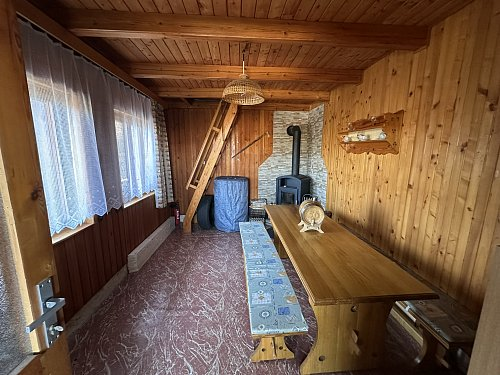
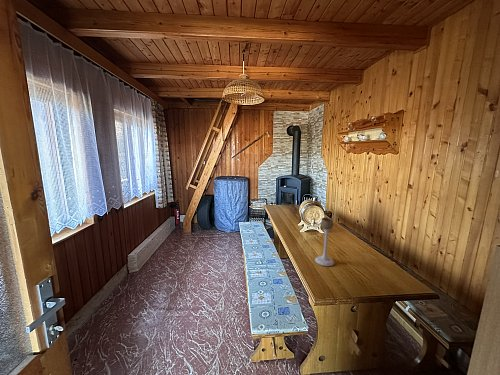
+ candle holder [314,217,335,267]
